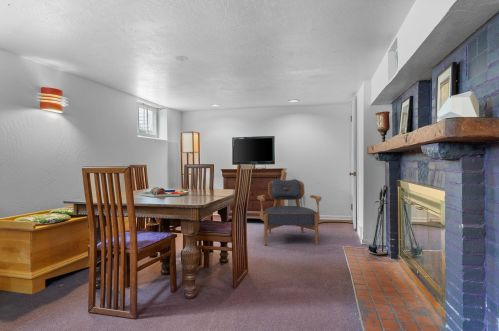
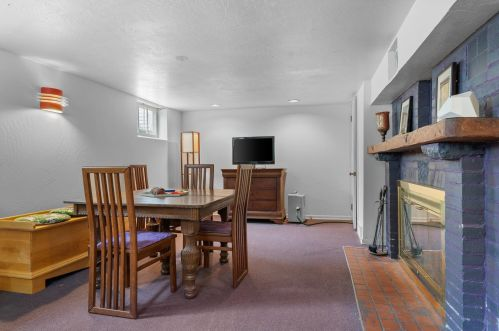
- armchair [256,178,322,246]
